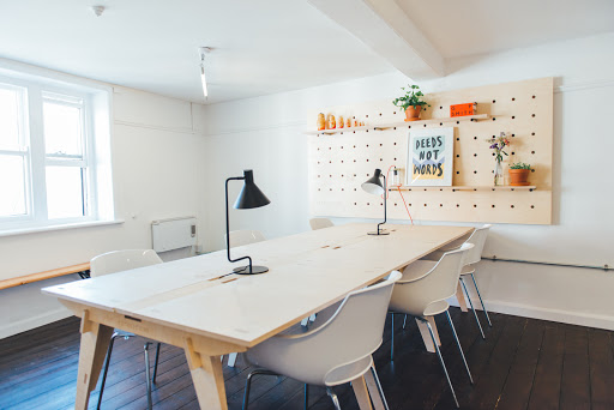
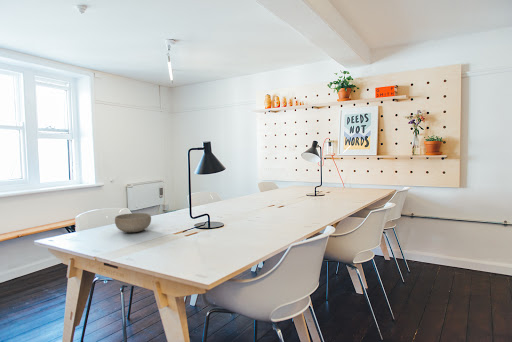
+ bowl [114,212,152,233]
